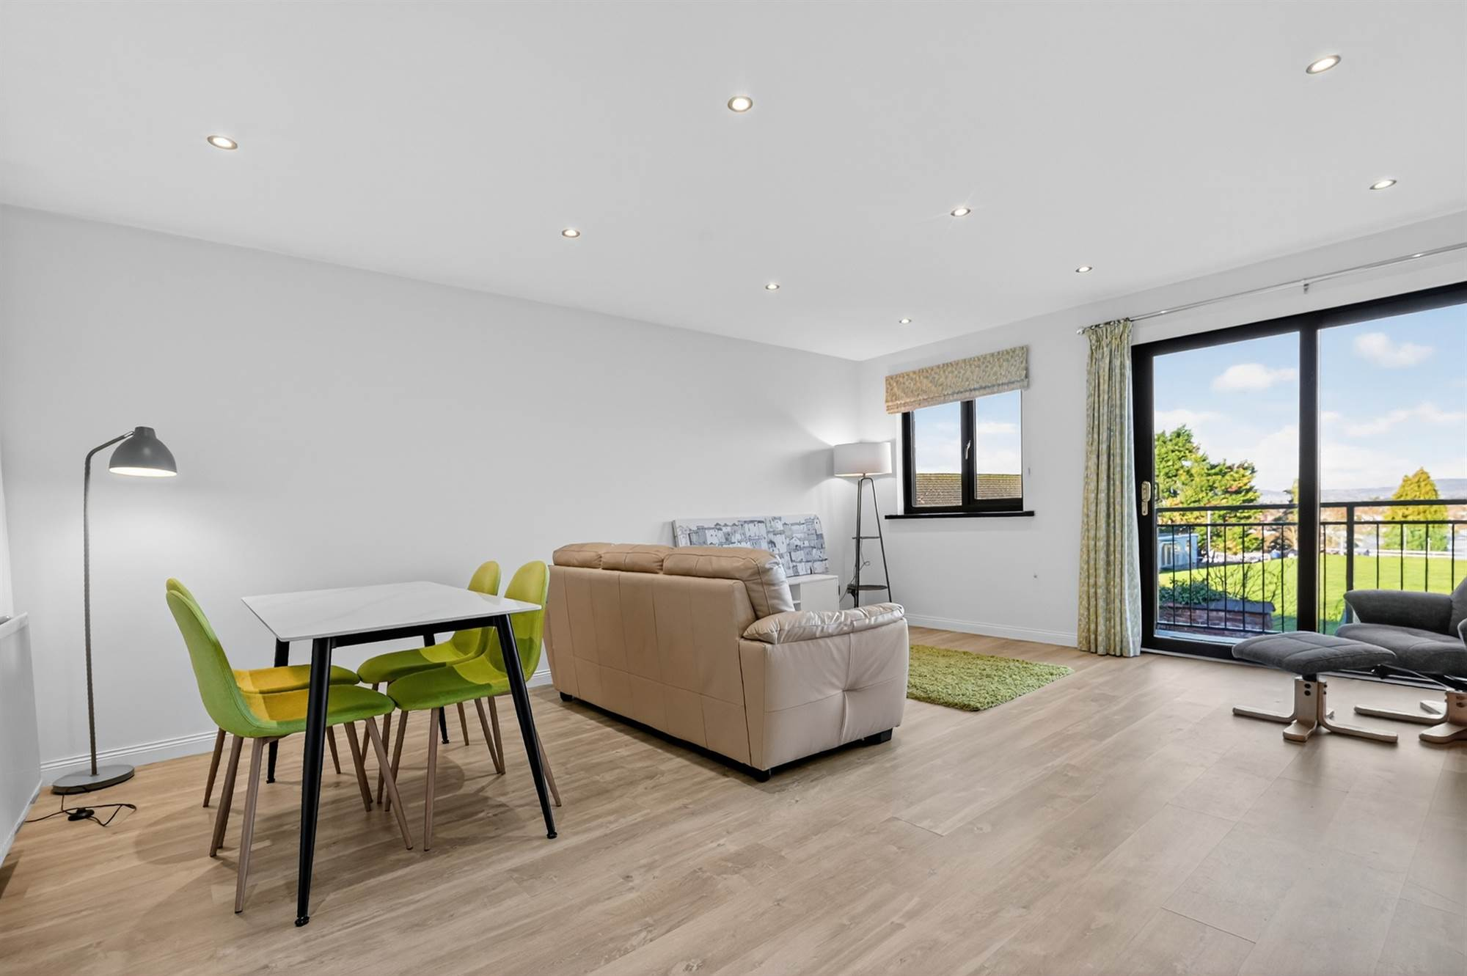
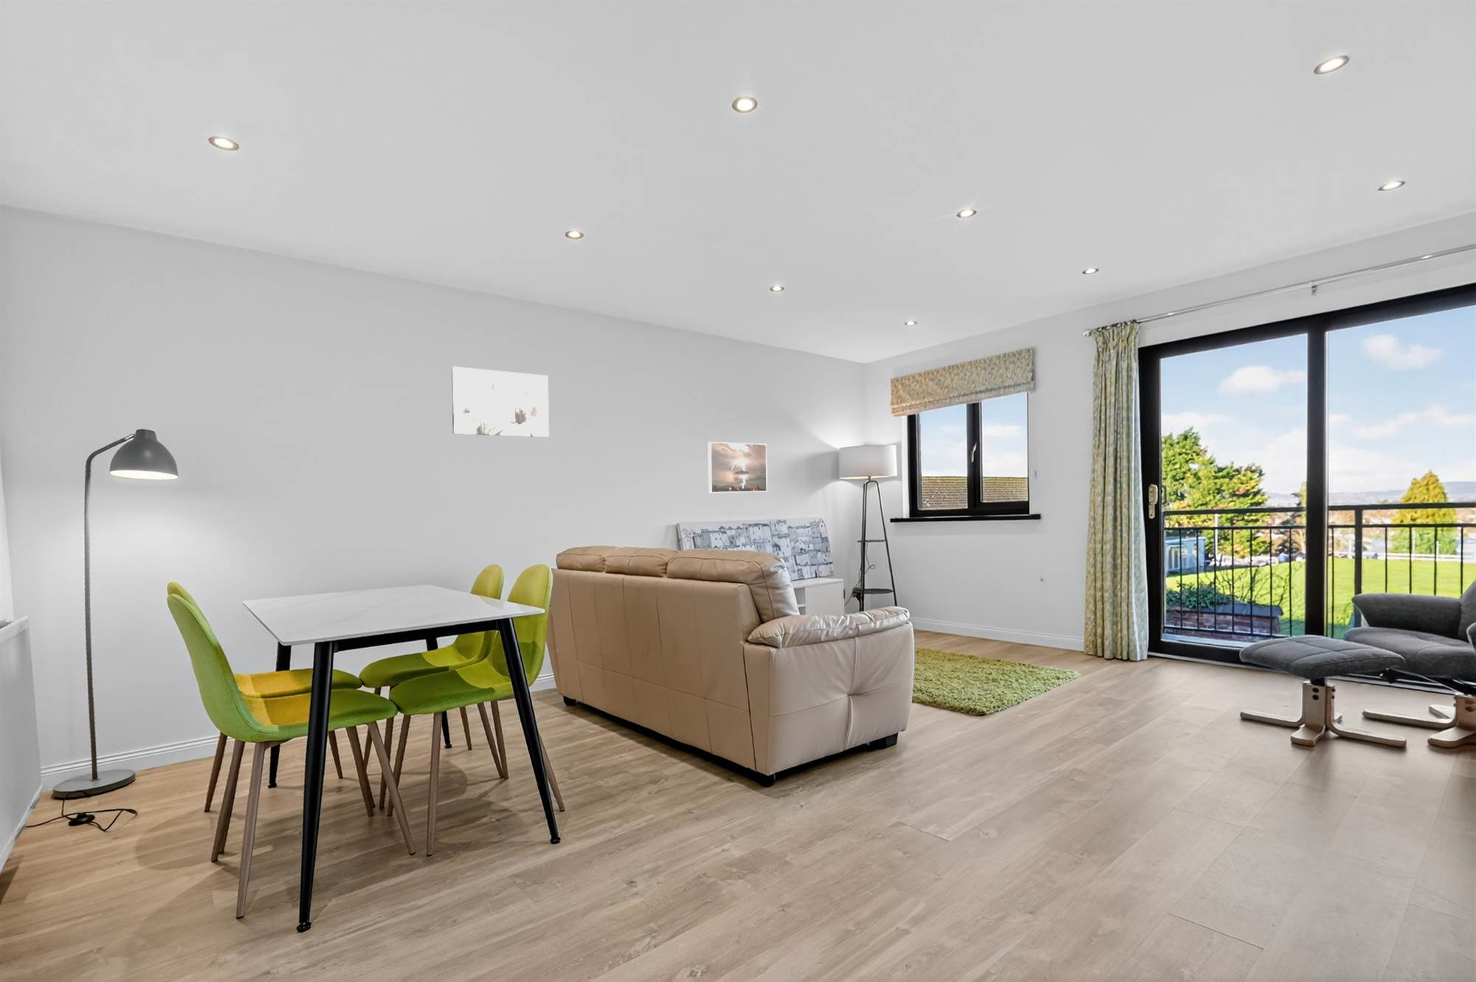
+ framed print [707,442,768,493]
+ wall art [451,366,550,437]
